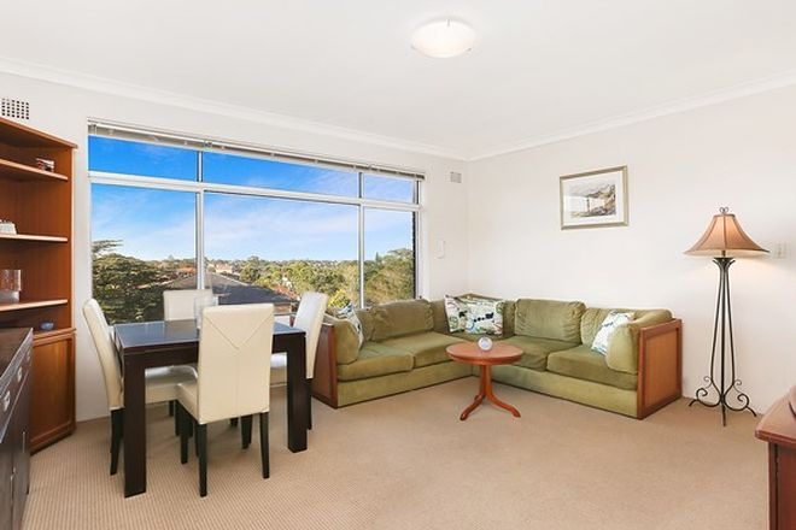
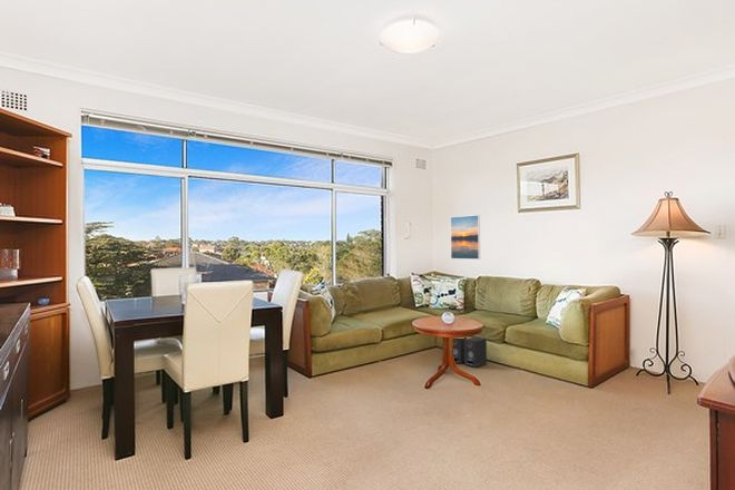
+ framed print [450,214,481,261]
+ speaker [453,336,488,369]
